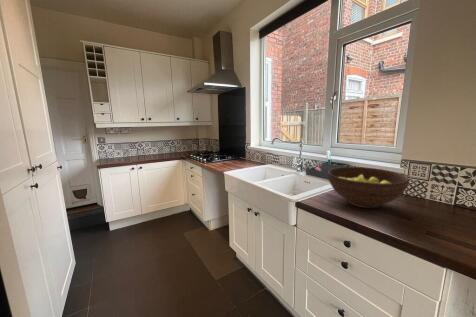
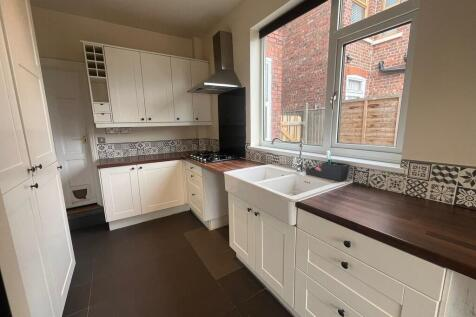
- fruit bowl [327,166,410,209]
